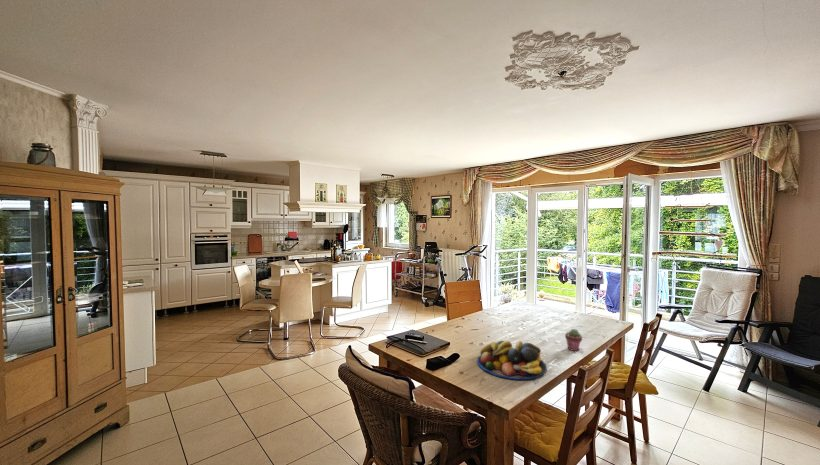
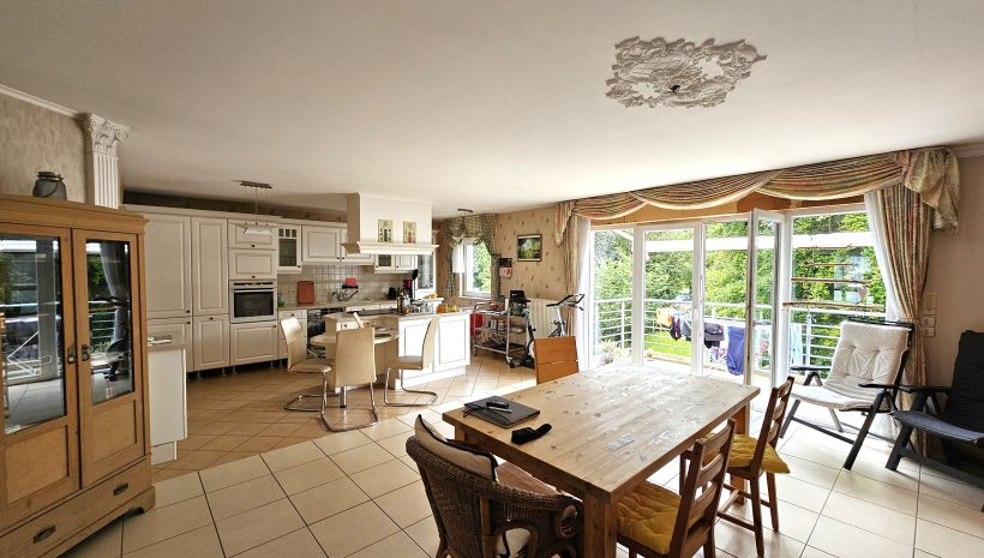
- potted succulent [564,328,583,352]
- fruit bowl [476,340,548,381]
